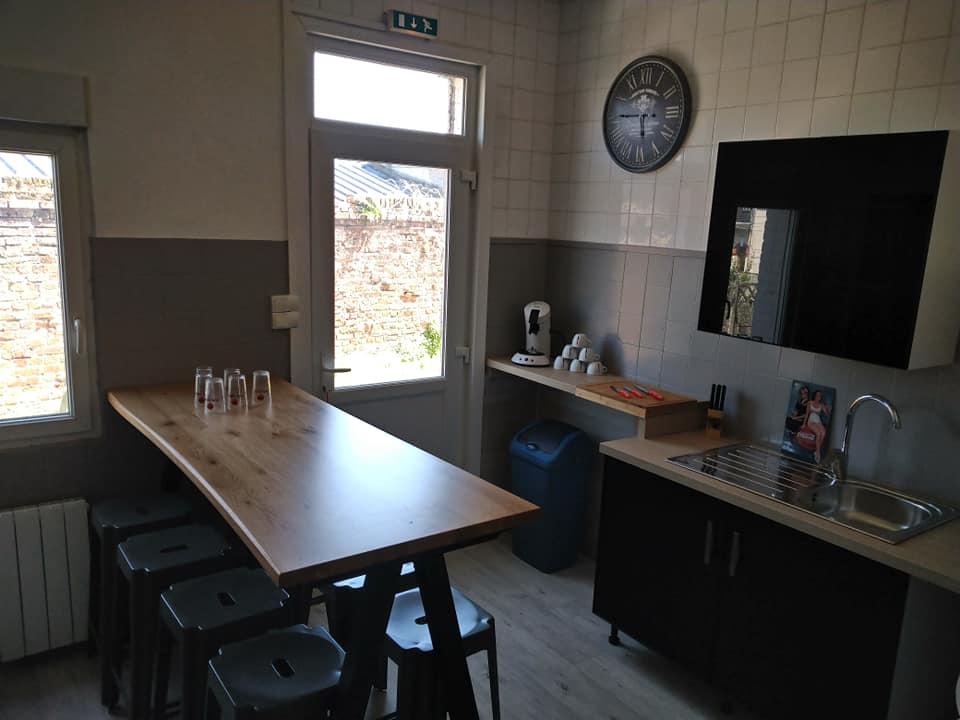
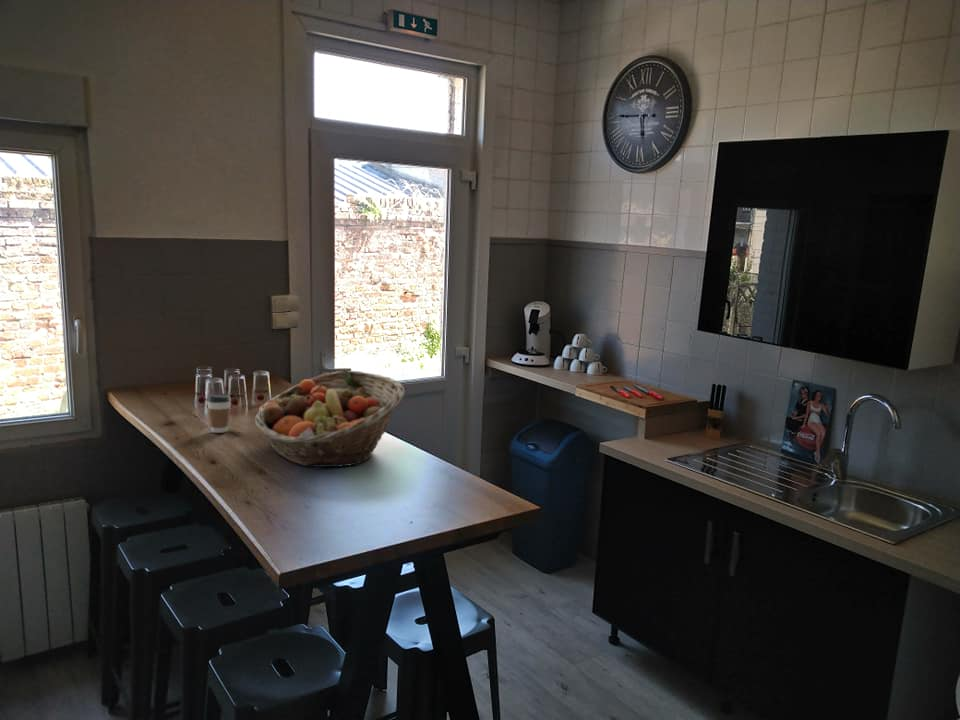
+ coffee cup [206,393,232,434]
+ fruit basket [254,369,405,468]
